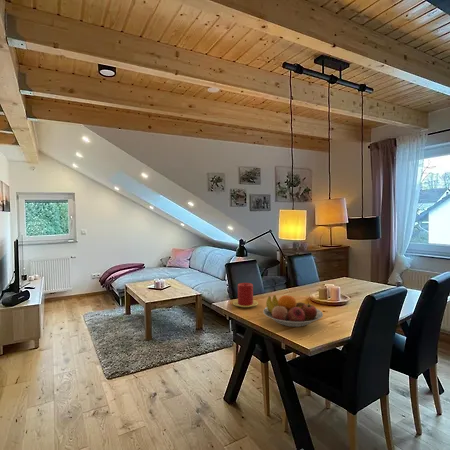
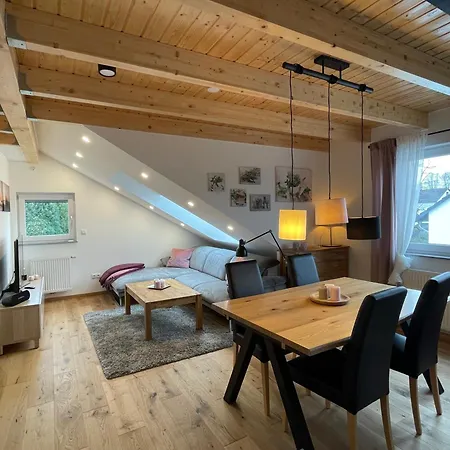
- candle [232,282,259,309]
- fruit bowl [262,294,324,328]
